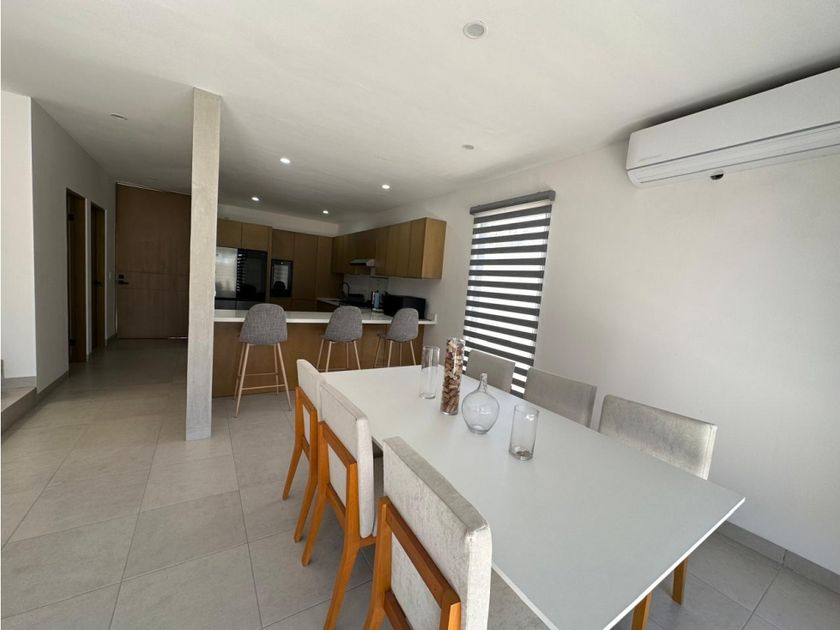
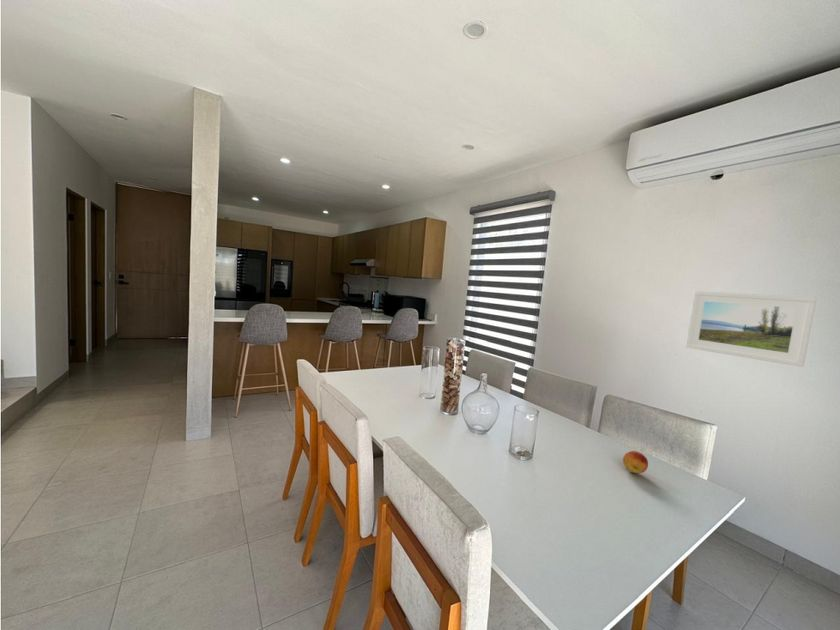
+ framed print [684,290,818,368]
+ fruit [622,450,649,474]
